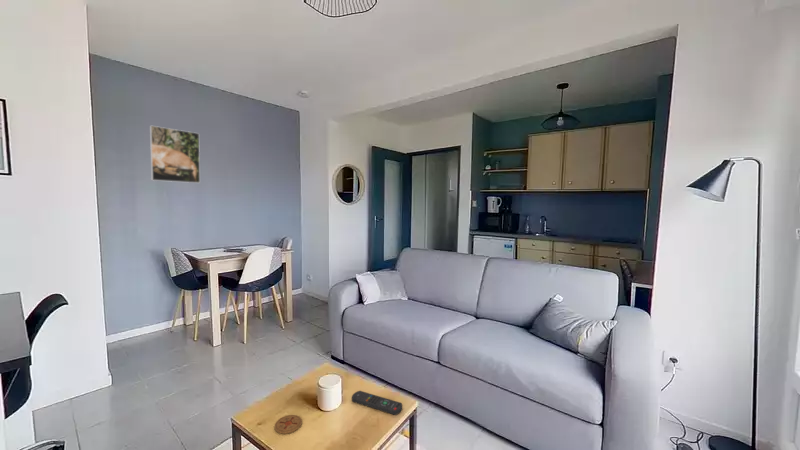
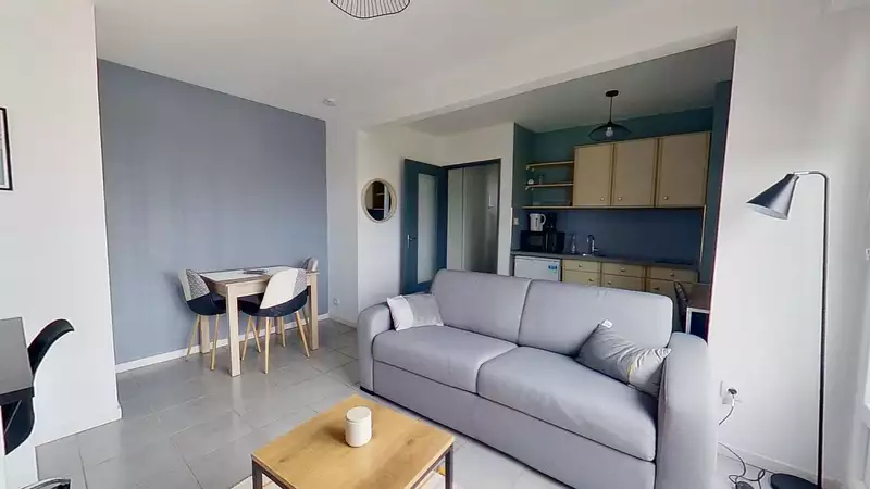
- remote control [351,390,403,416]
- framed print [149,125,201,184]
- coaster [274,414,303,435]
